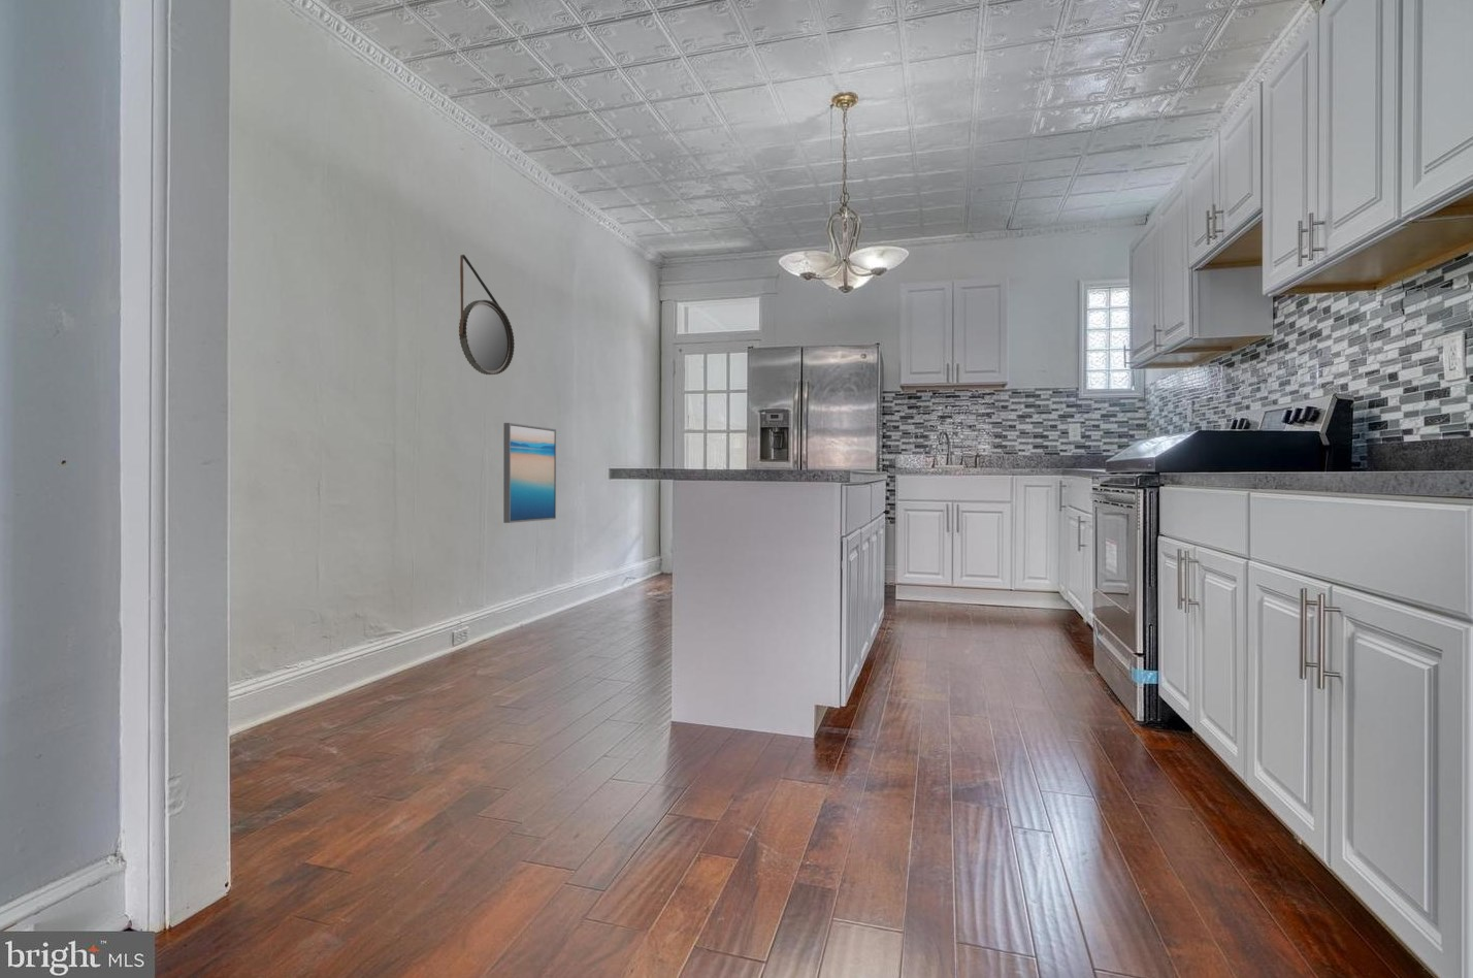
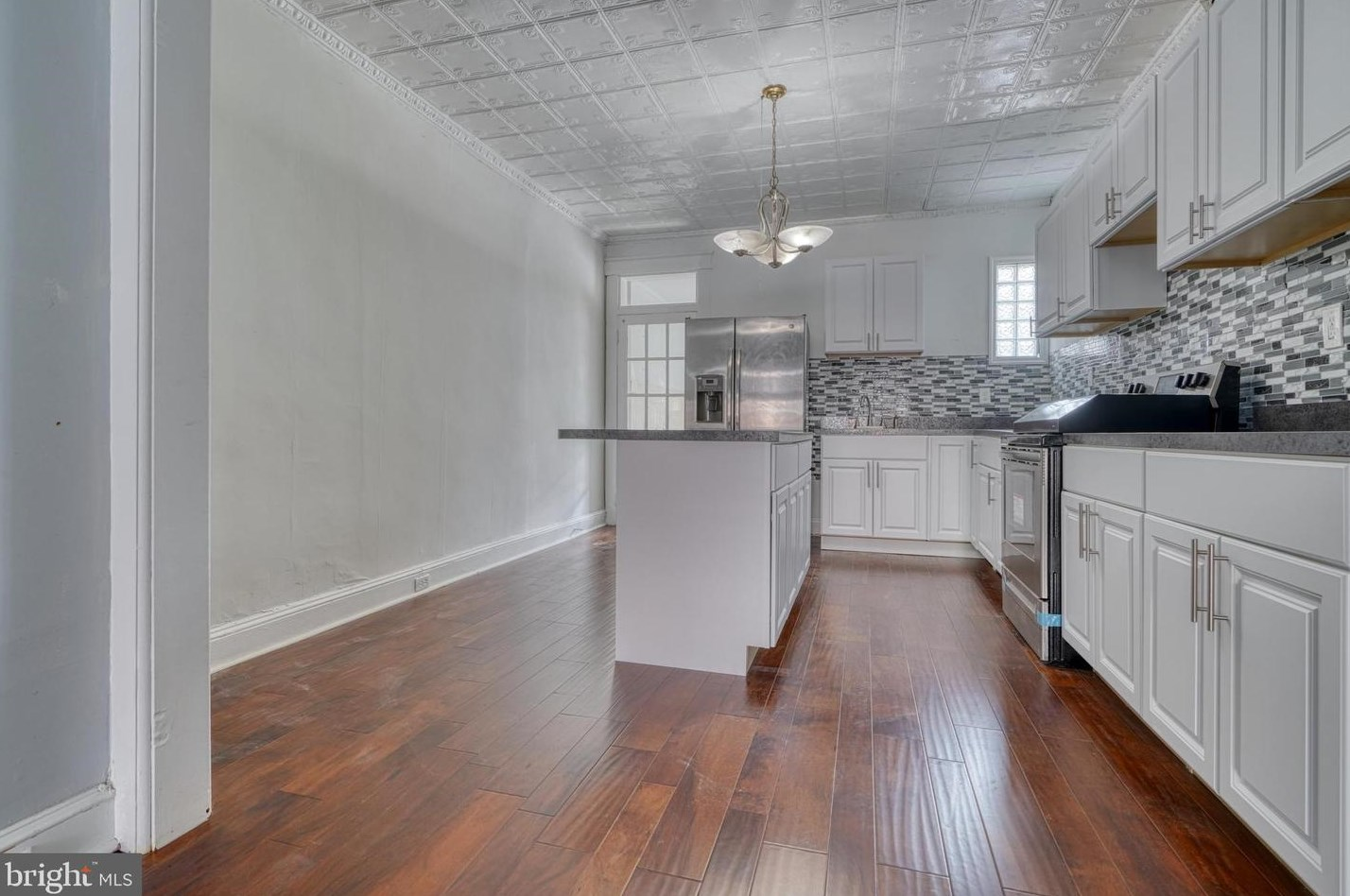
- wall art [502,422,558,524]
- home mirror [458,254,516,375]
